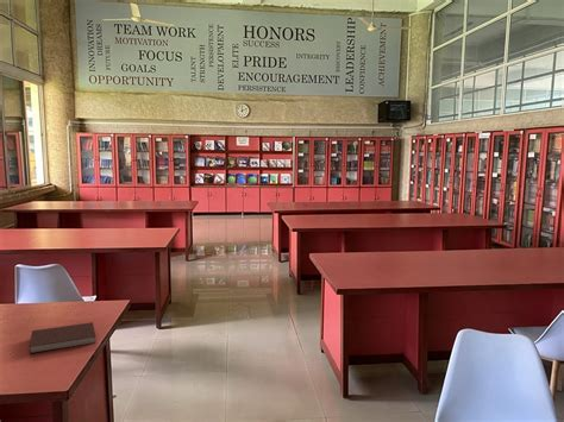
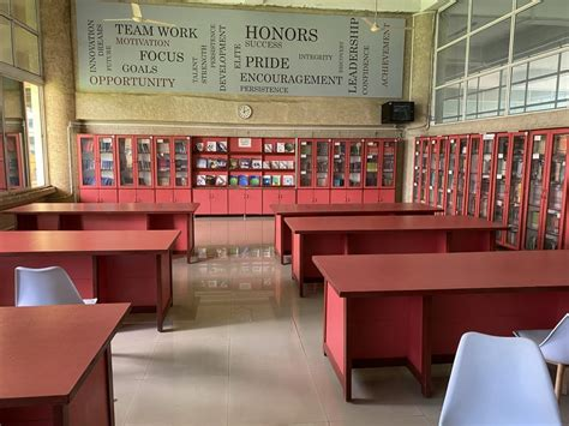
- notebook [29,321,96,354]
